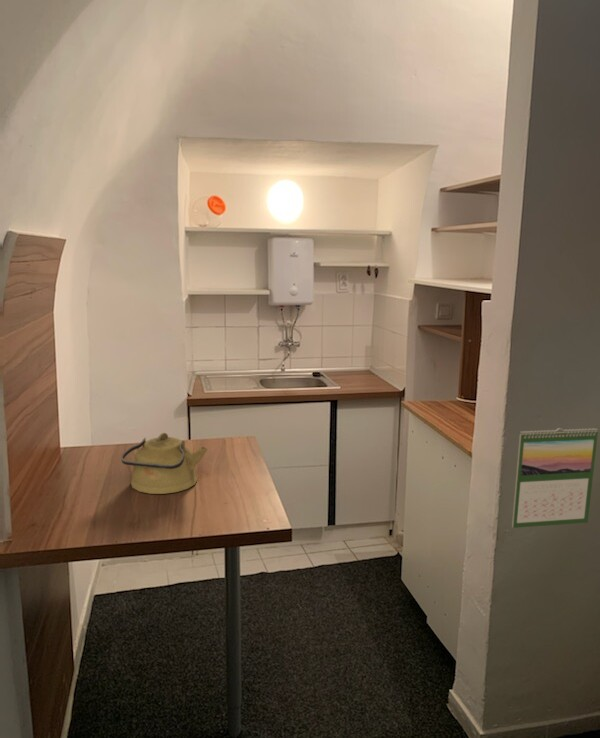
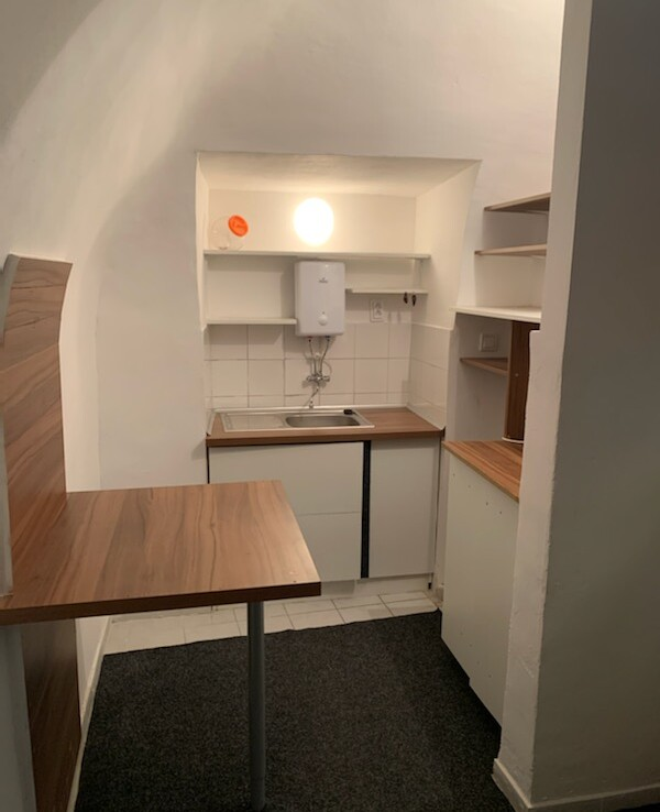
- calendar [511,427,599,529]
- kettle [120,432,209,495]
